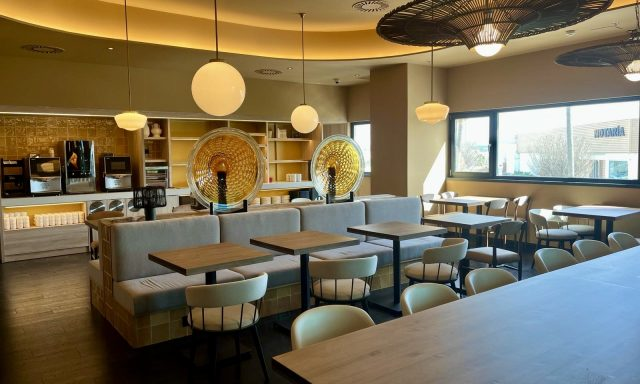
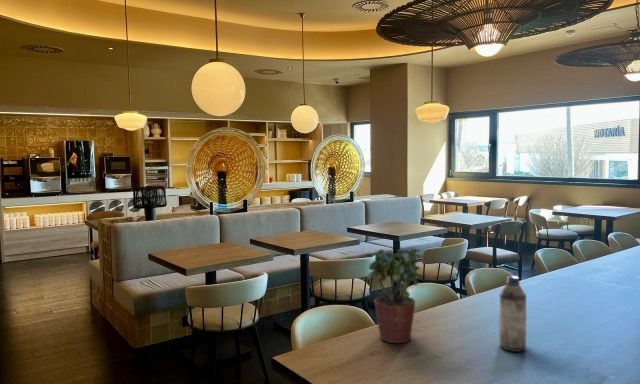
+ water bottle [498,275,527,353]
+ potted plant [364,247,423,344]
